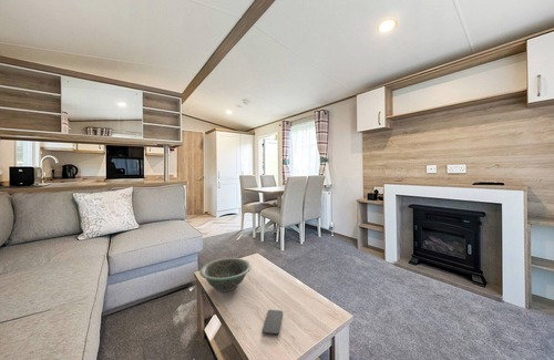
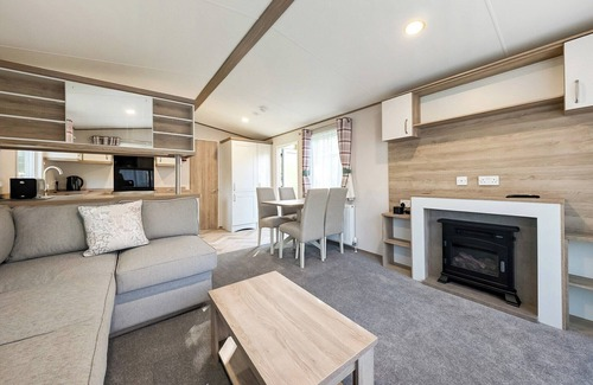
- smartphone [261,309,284,336]
- decorative bowl [198,257,253,292]
